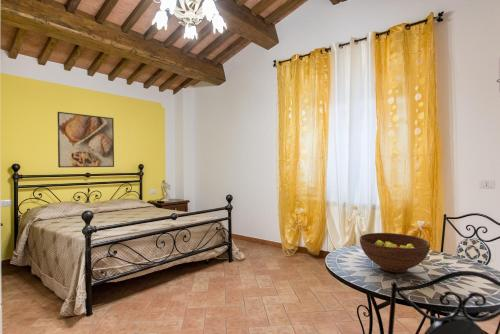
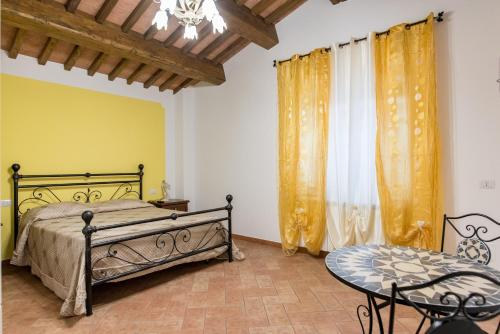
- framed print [56,111,115,168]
- fruit bowl [359,232,431,274]
